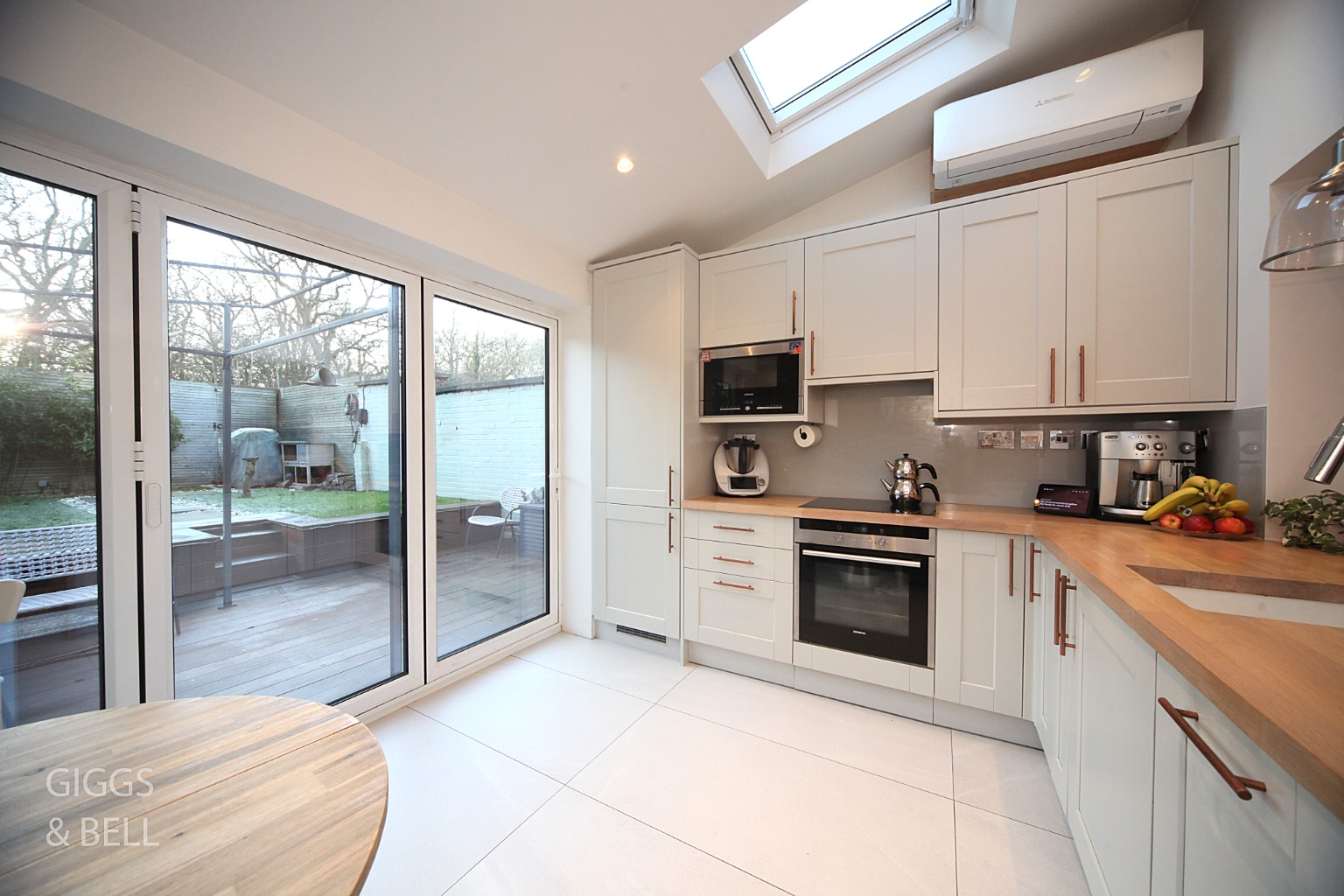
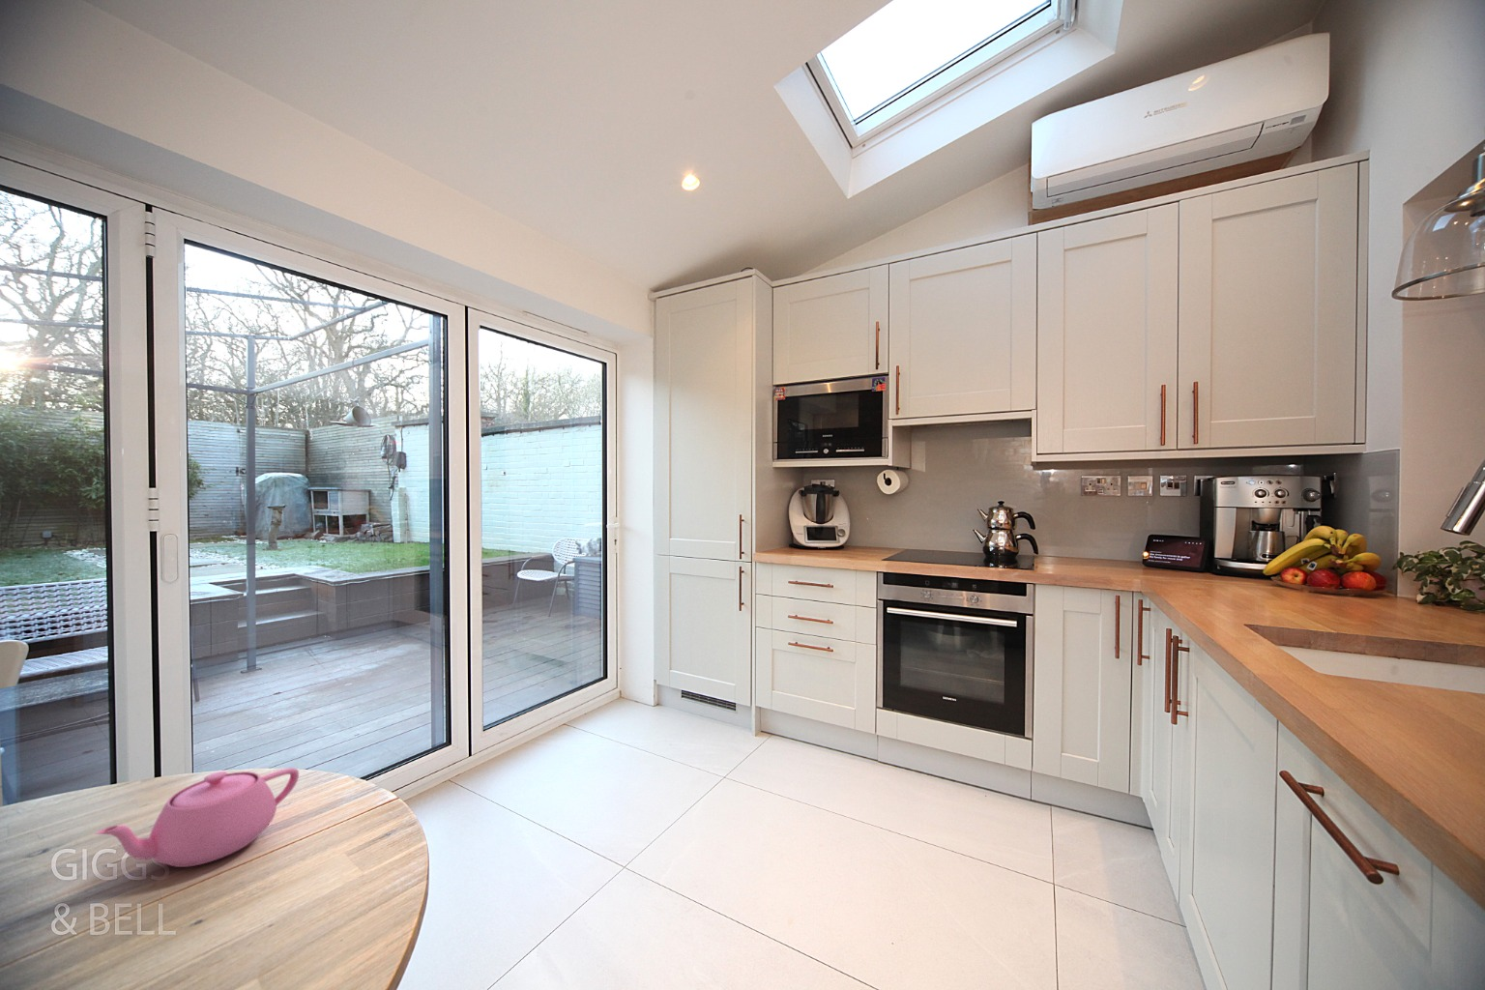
+ teapot [94,767,299,868]
